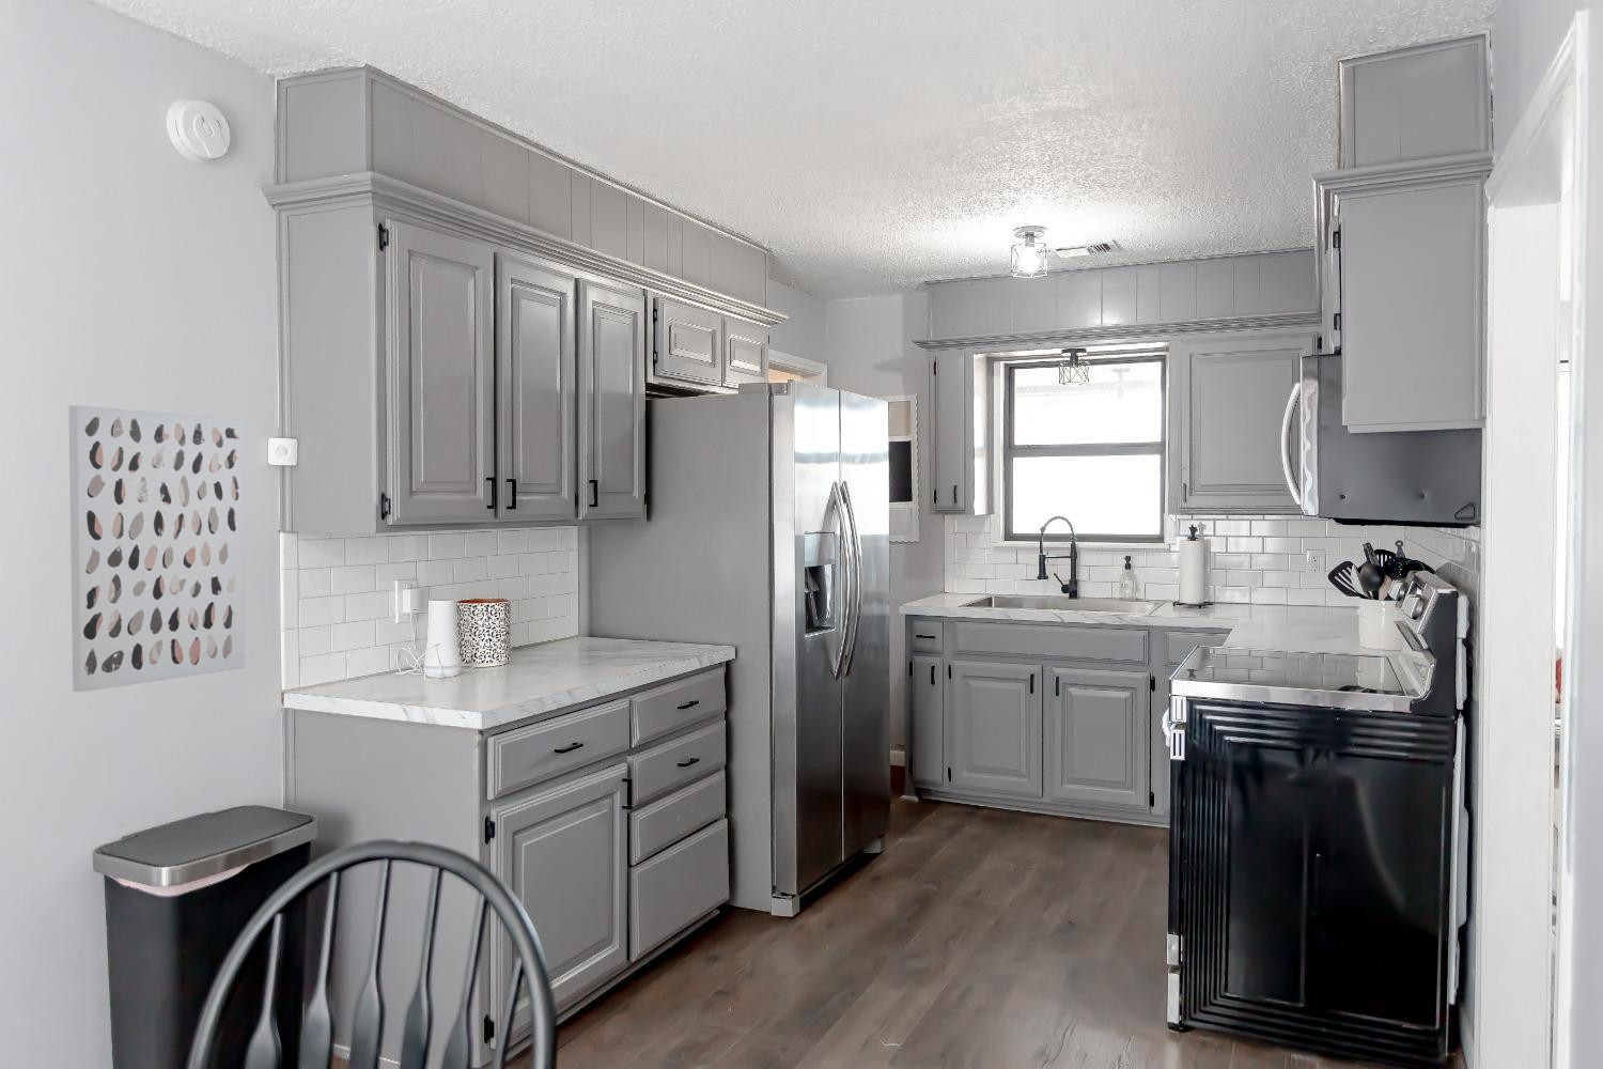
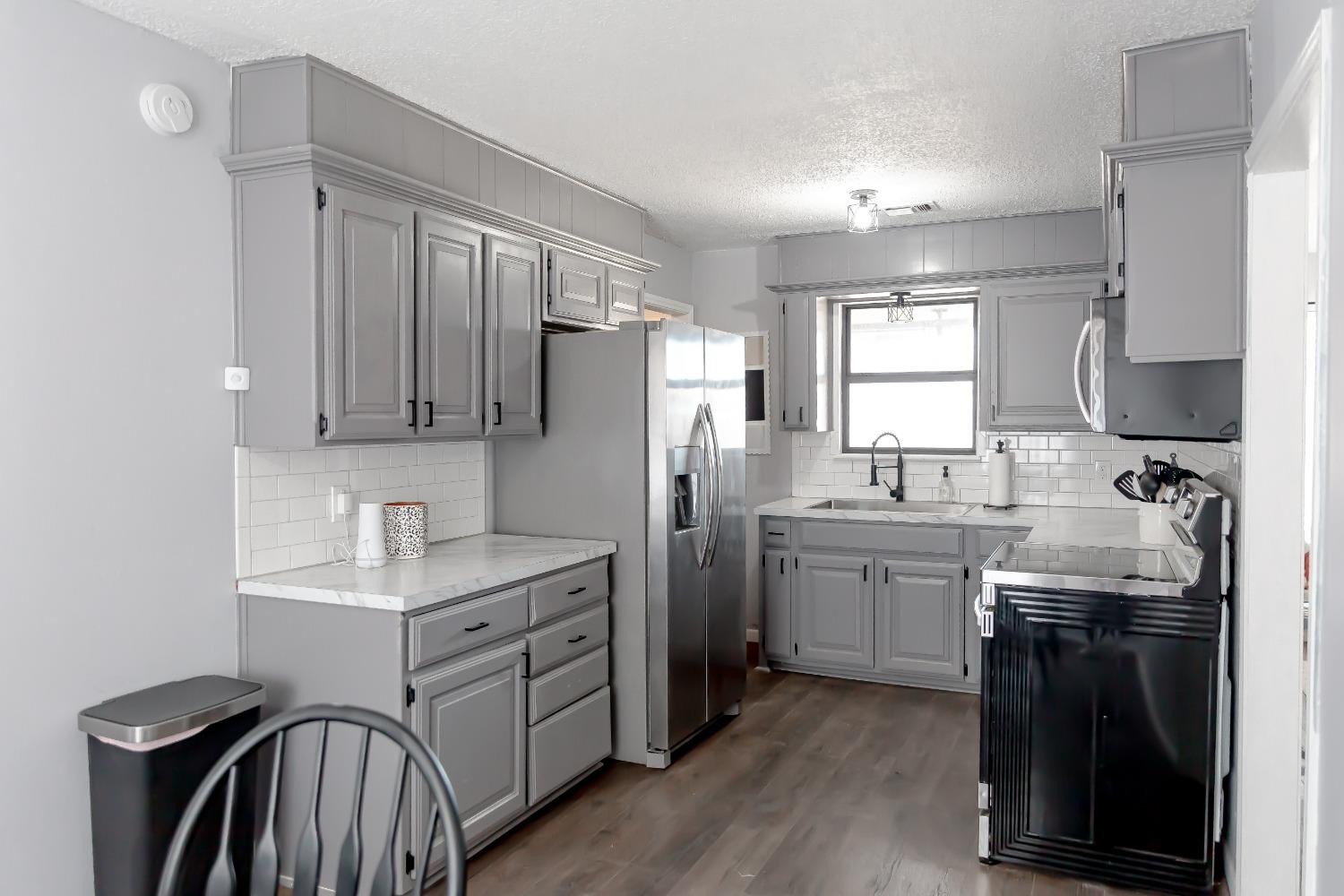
- wall art [67,404,246,693]
